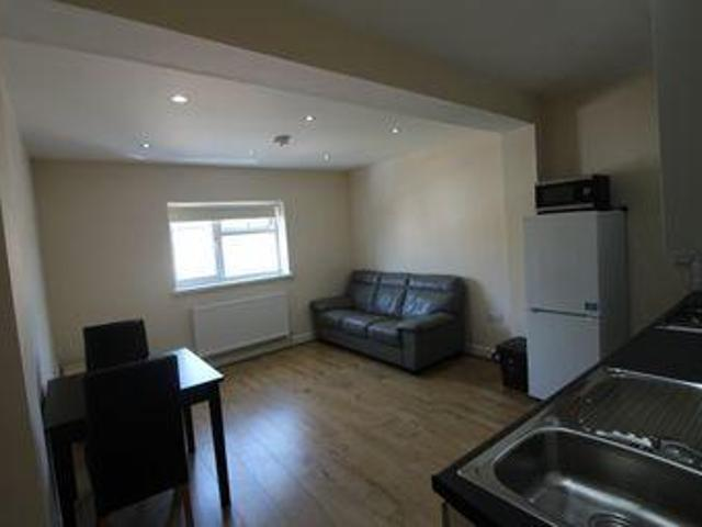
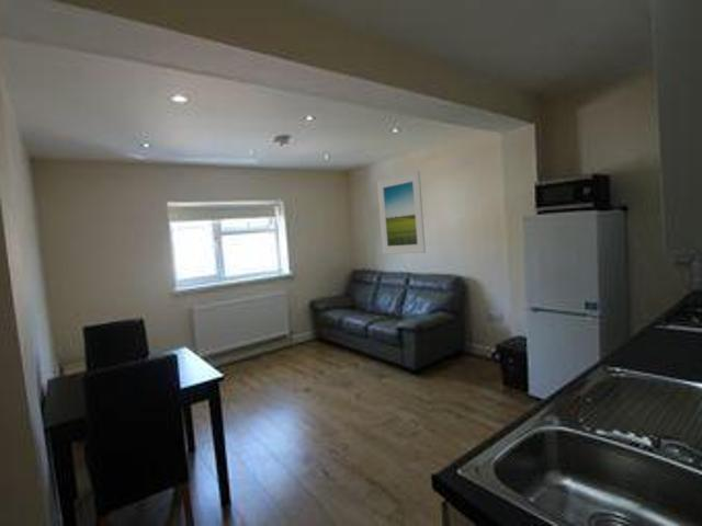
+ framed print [376,170,427,255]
